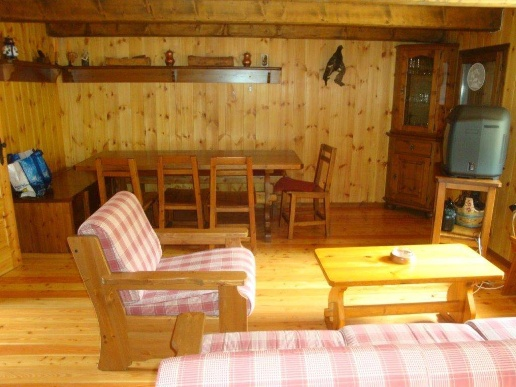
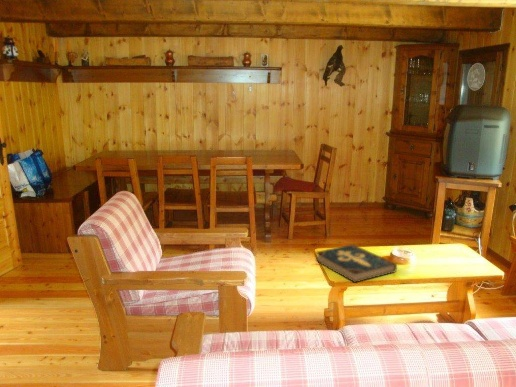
+ book [314,243,398,284]
